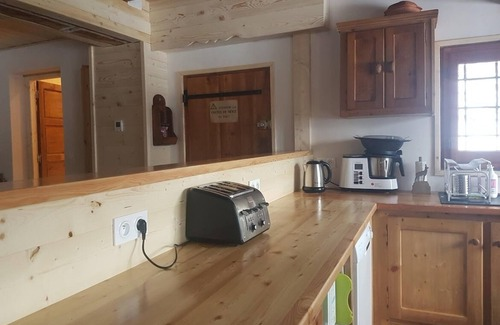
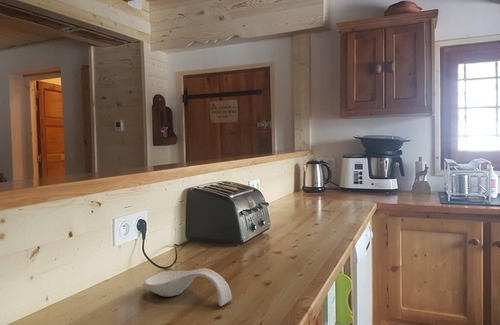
+ spoon rest [143,267,233,307]
